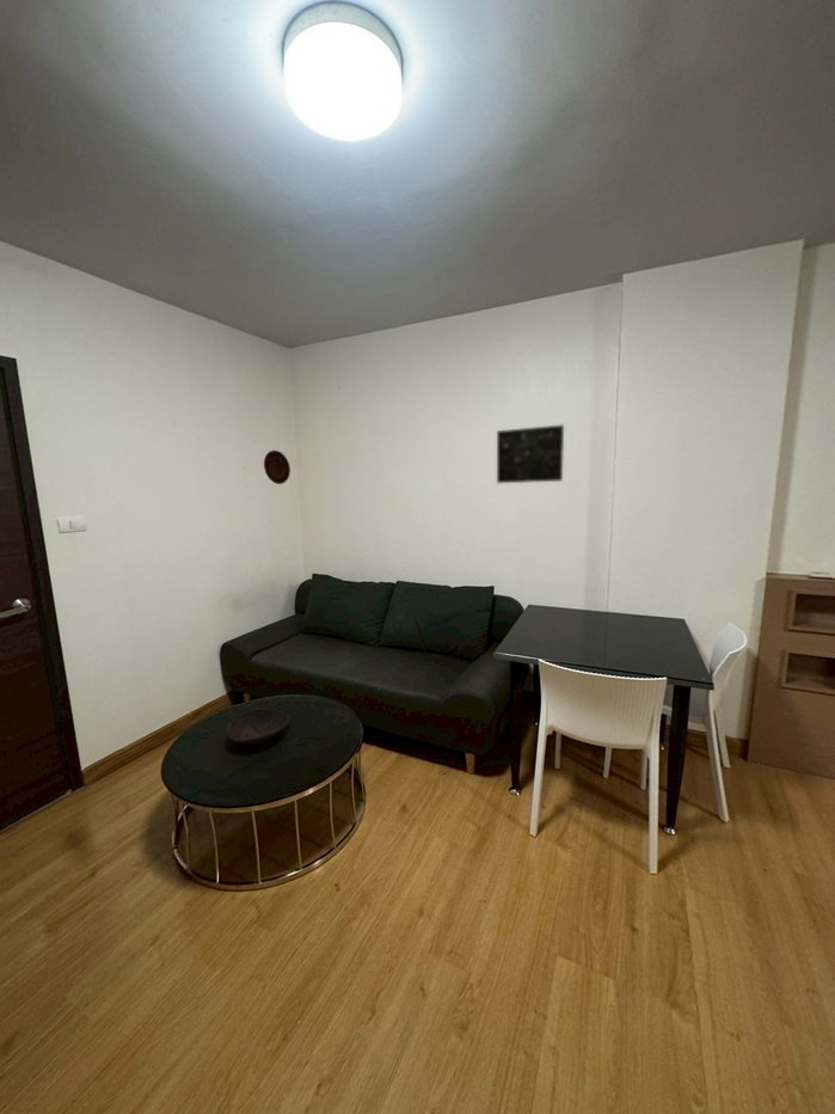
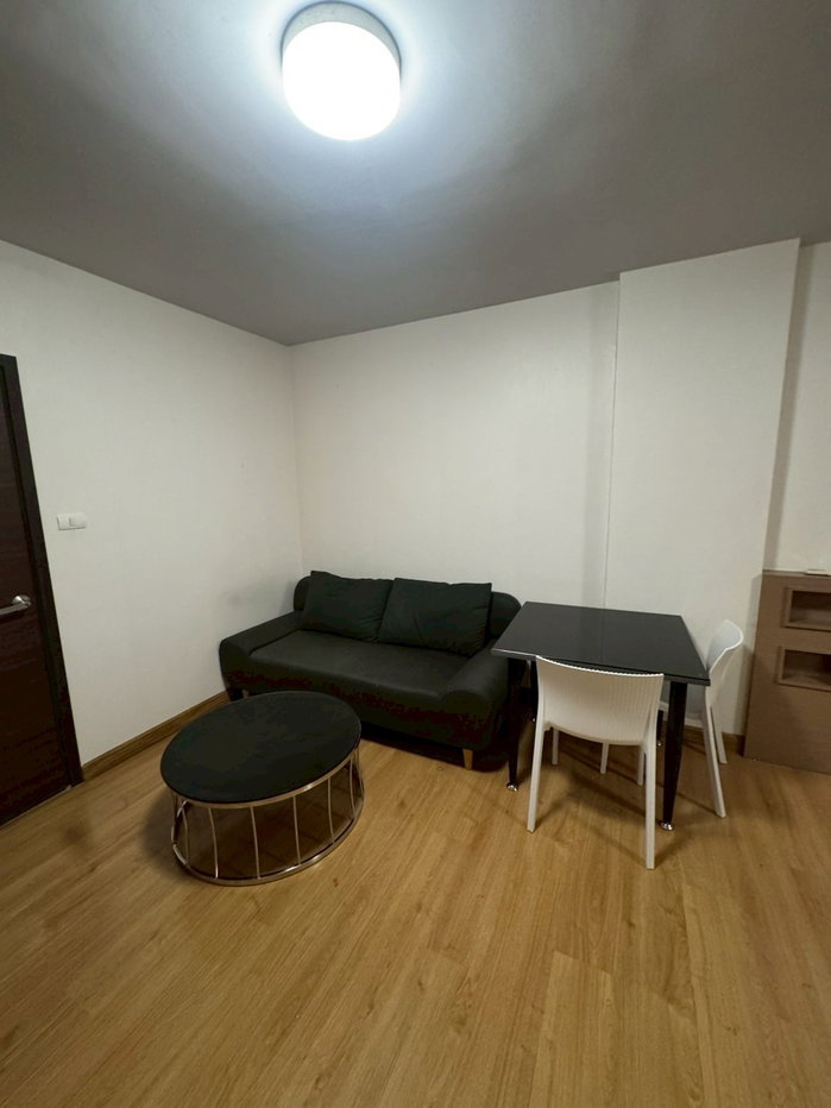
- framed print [496,423,565,484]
- decorative bowl [226,708,290,746]
- decorative plate [263,449,291,485]
